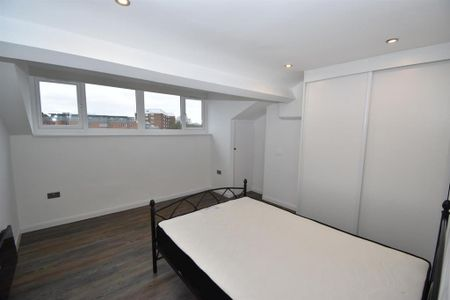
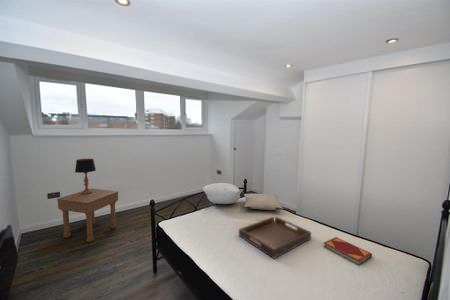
+ hardback book [323,236,373,267]
+ pillow [202,182,241,205]
+ pillow [243,193,284,211]
+ serving tray [238,216,312,260]
+ table lamp [74,158,97,194]
+ nightstand [56,188,119,243]
